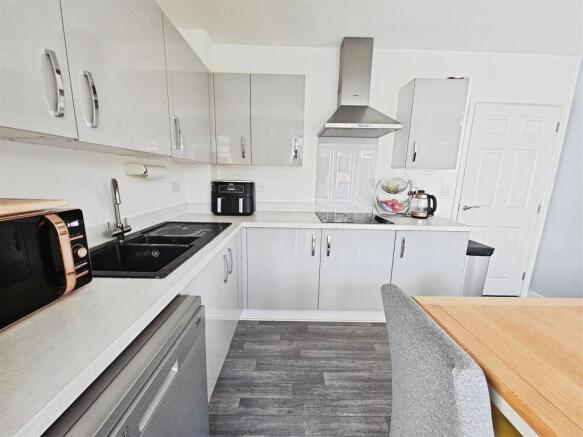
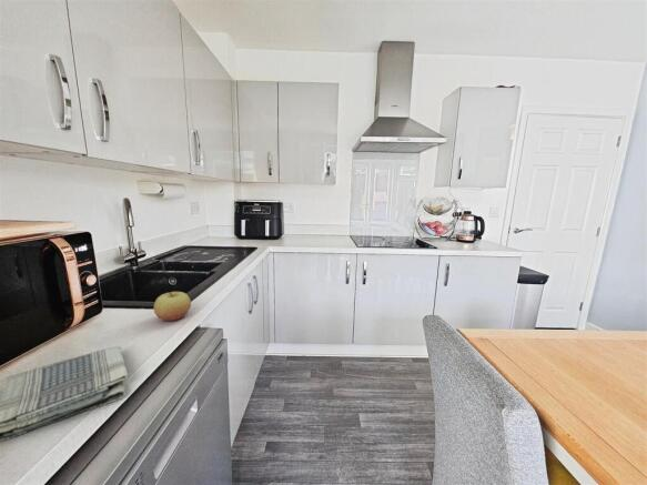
+ dish towel [0,345,129,443]
+ apple [153,291,192,322]
